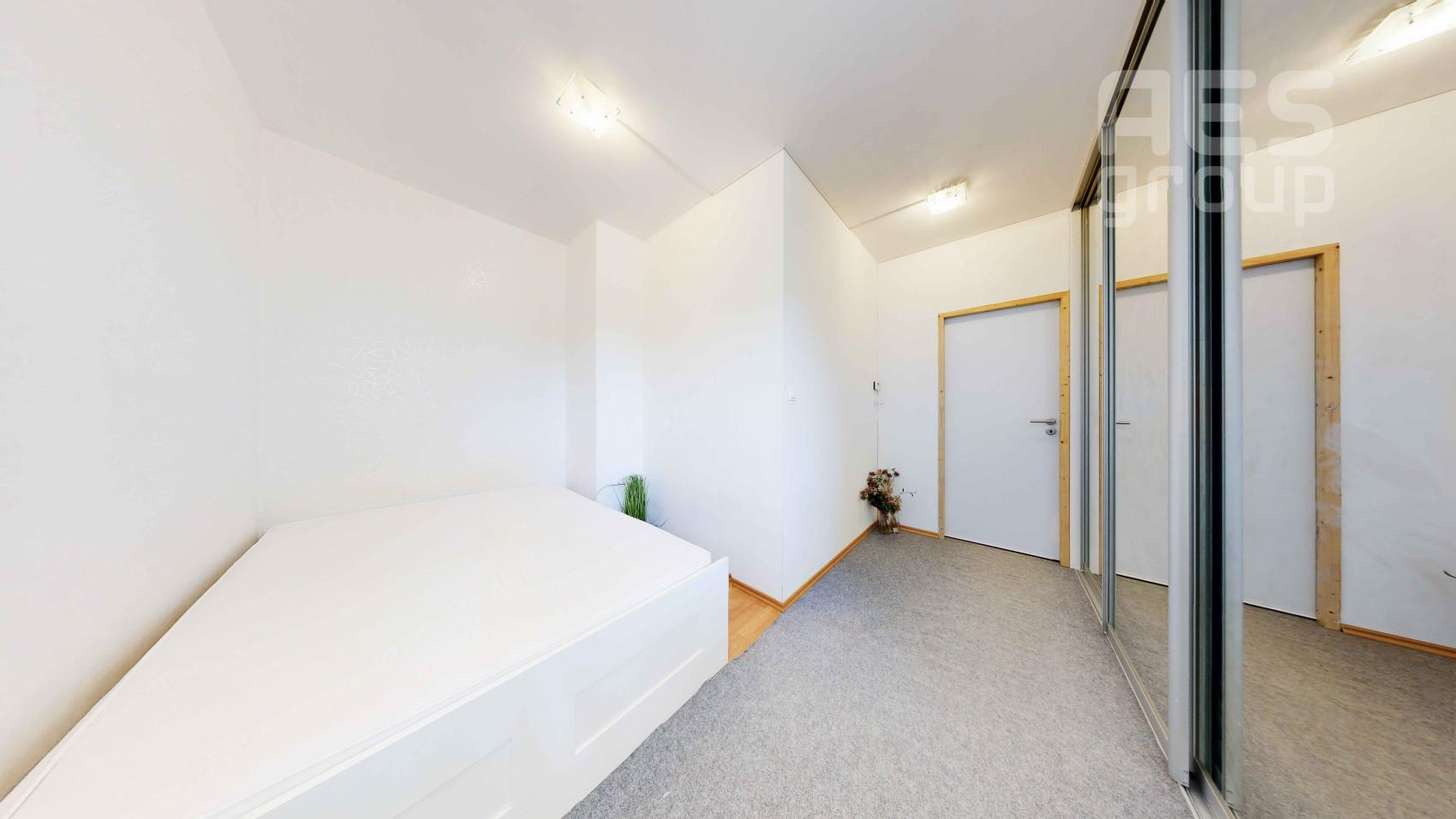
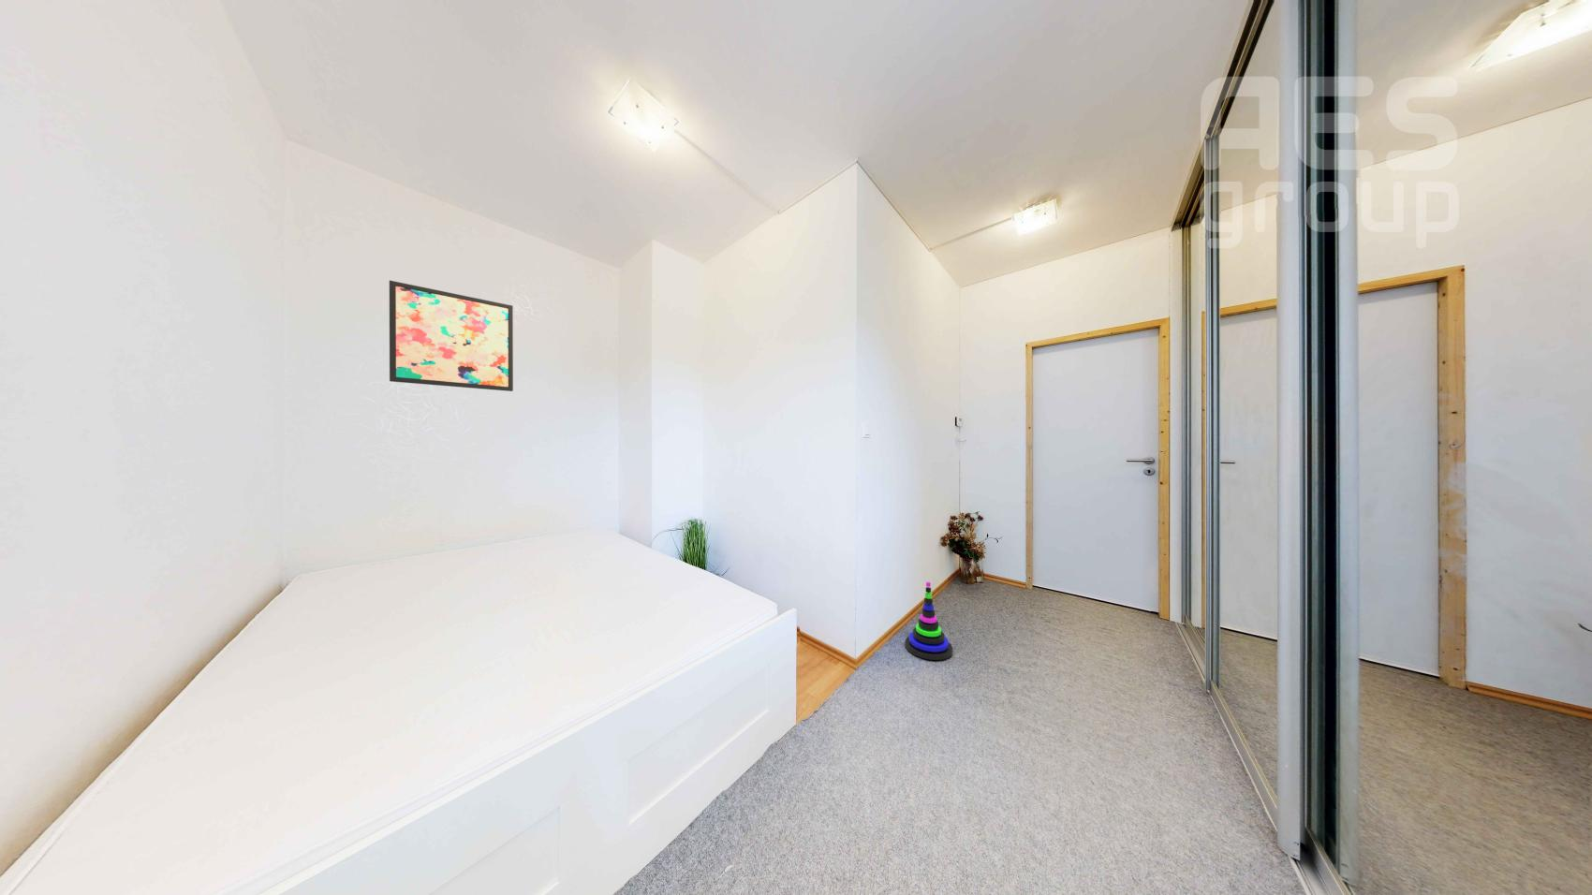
+ wall art [388,279,514,392]
+ stacking toy [904,581,953,661]
